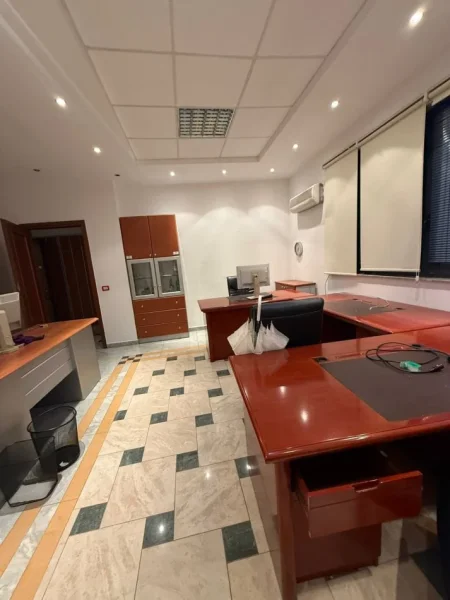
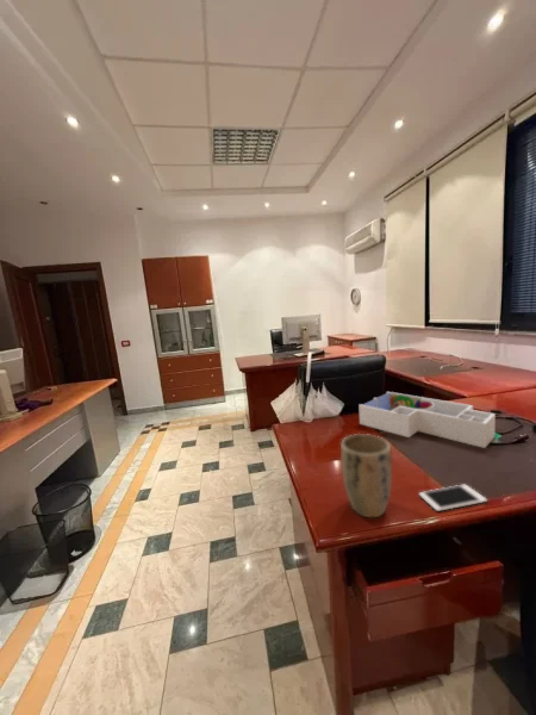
+ plant pot [339,433,393,518]
+ cell phone [418,484,488,512]
+ desk organizer [357,391,497,449]
